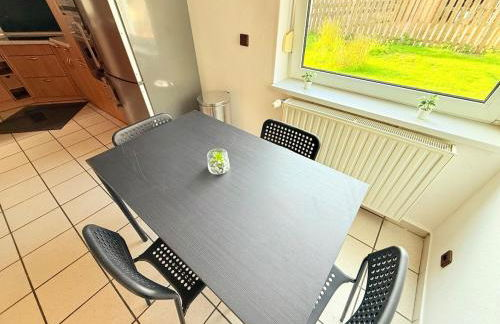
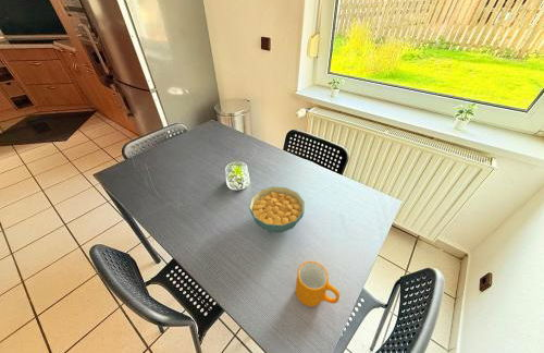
+ mug [295,260,341,307]
+ cereal bowl [248,185,306,233]
